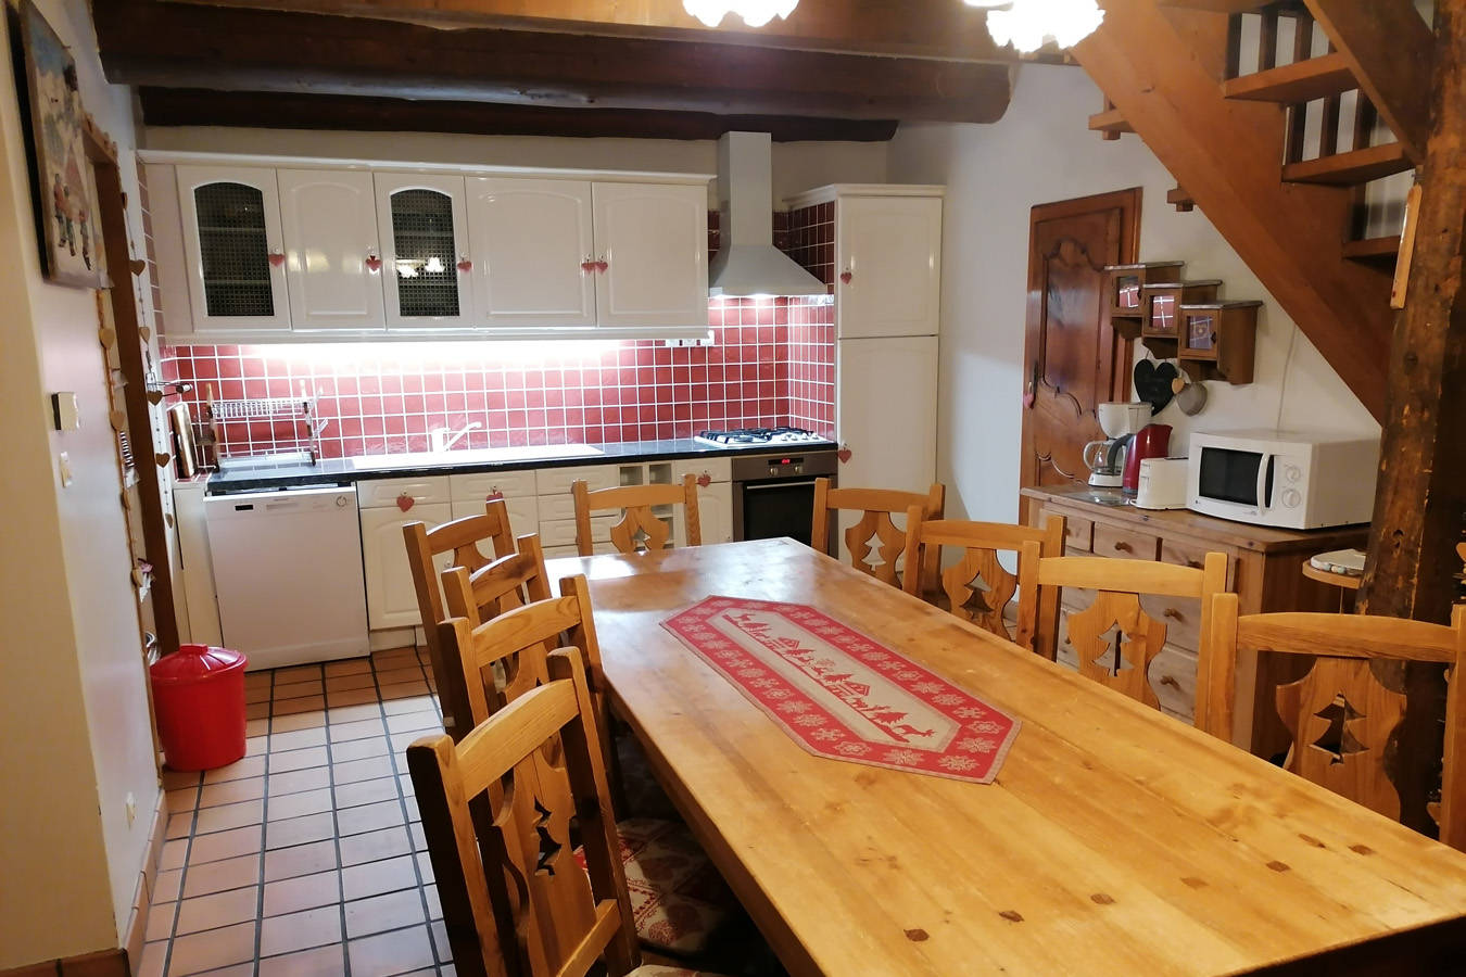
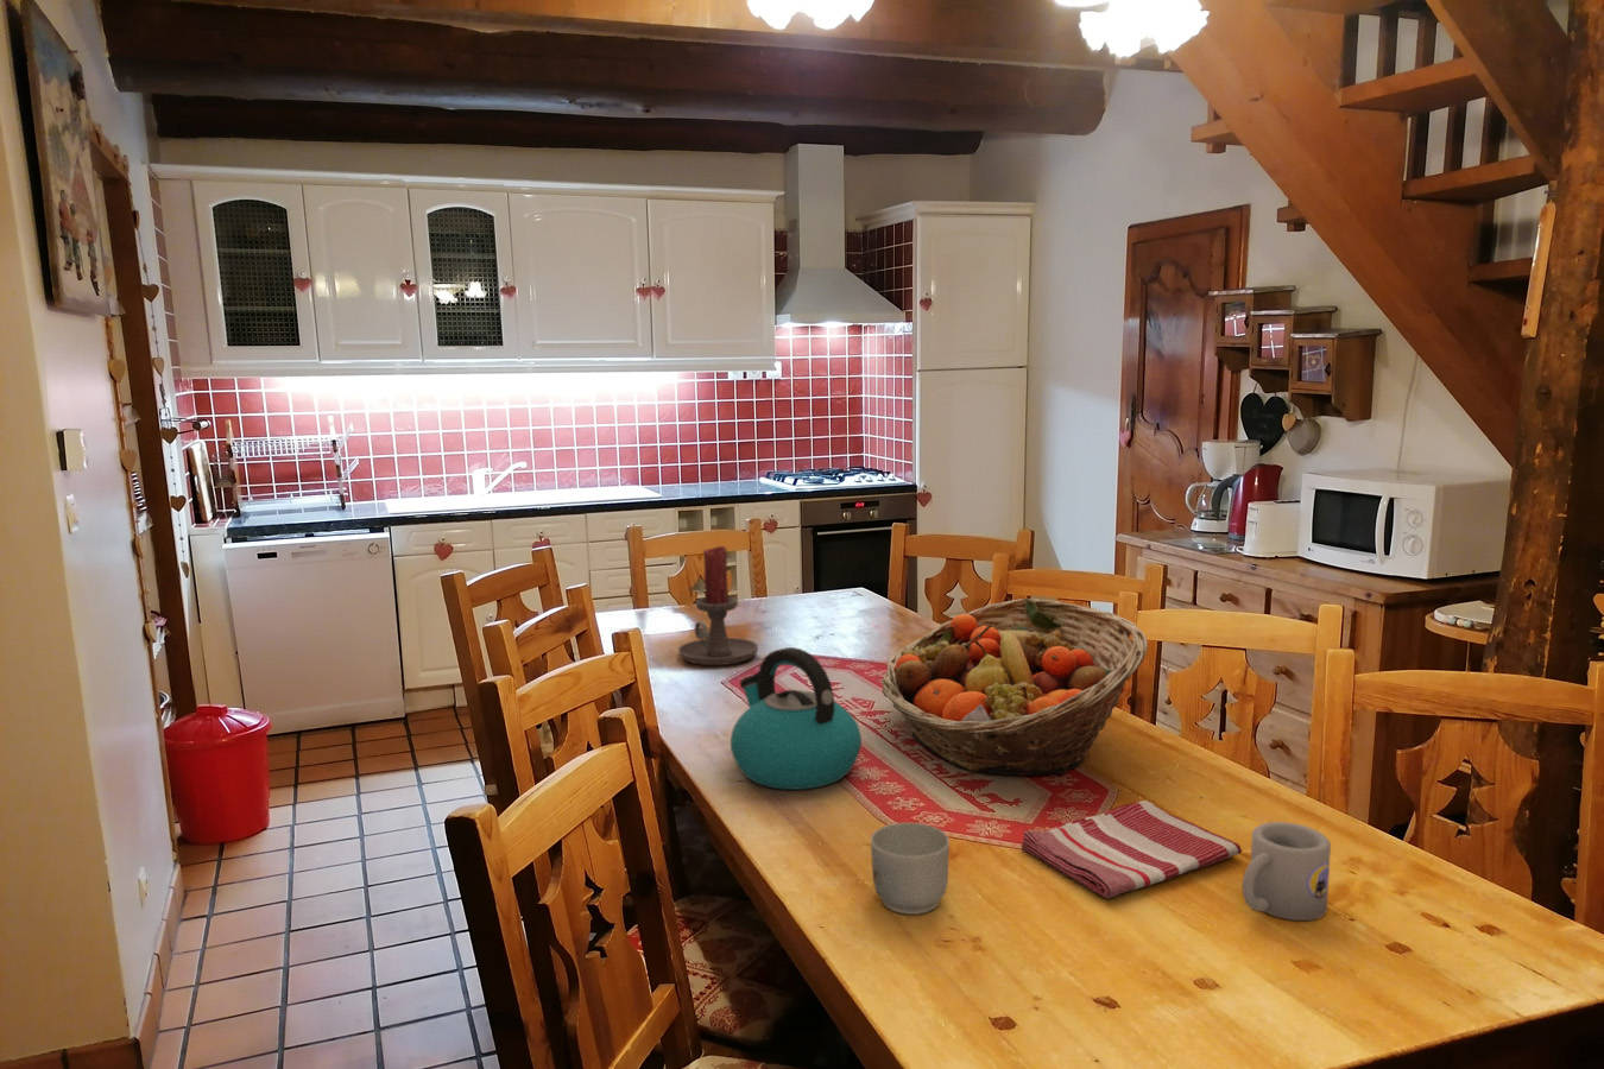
+ fruit basket [881,598,1149,777]
+ kettle [729,647,863,791]
+ dish towel [1020,799,1242,900]
+ mug [1241,821,1332,922]
+ mug [870,822,950,916]
+ candle holder [677,545,759,667]
